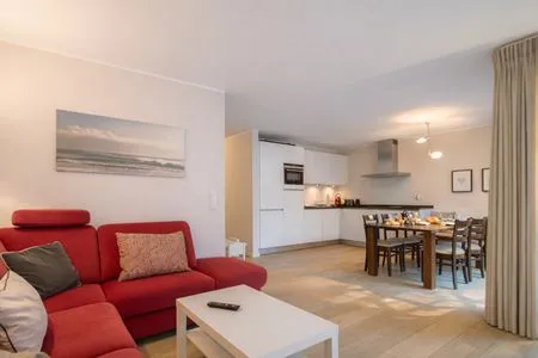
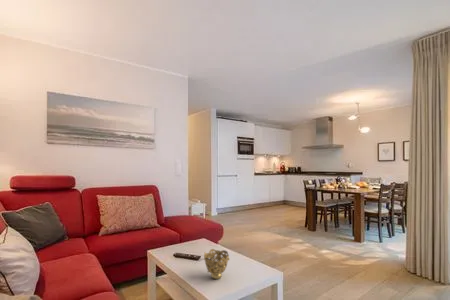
+ decorative bowl [203,248,231,280]
